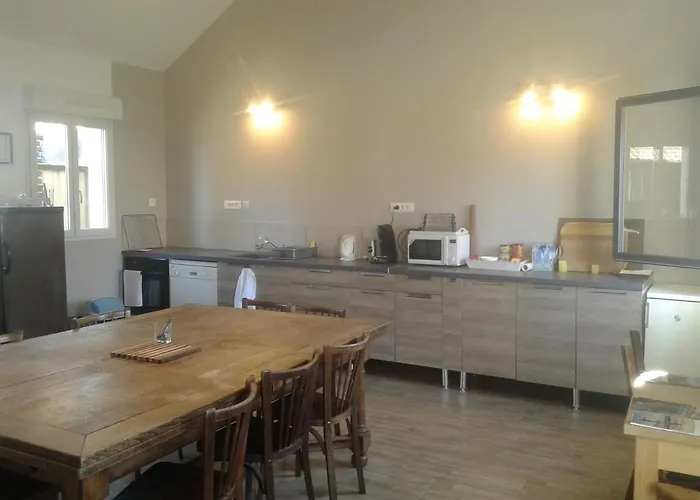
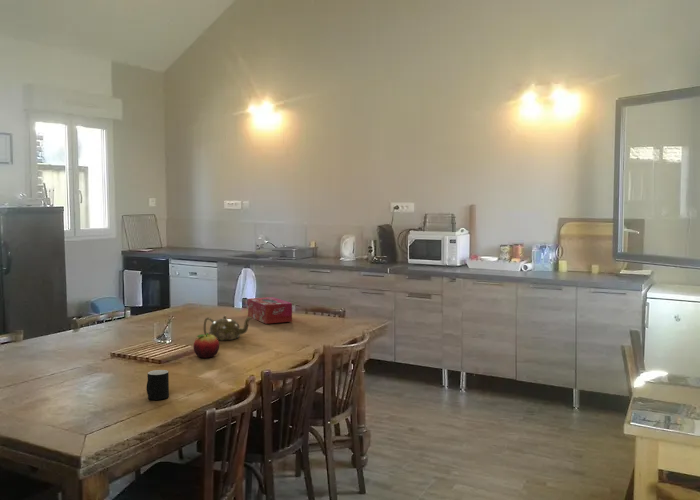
+ tissue box [247,296,293,325]
+ fruit [193,332,220,359]
+ teapot [203,315,253,341]
+ cup [145,369,170,401]
